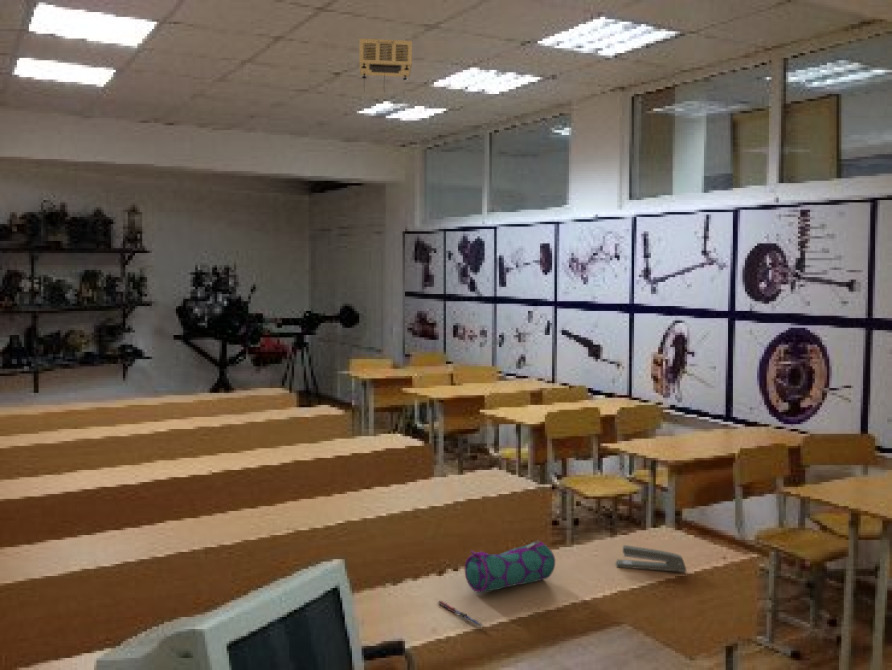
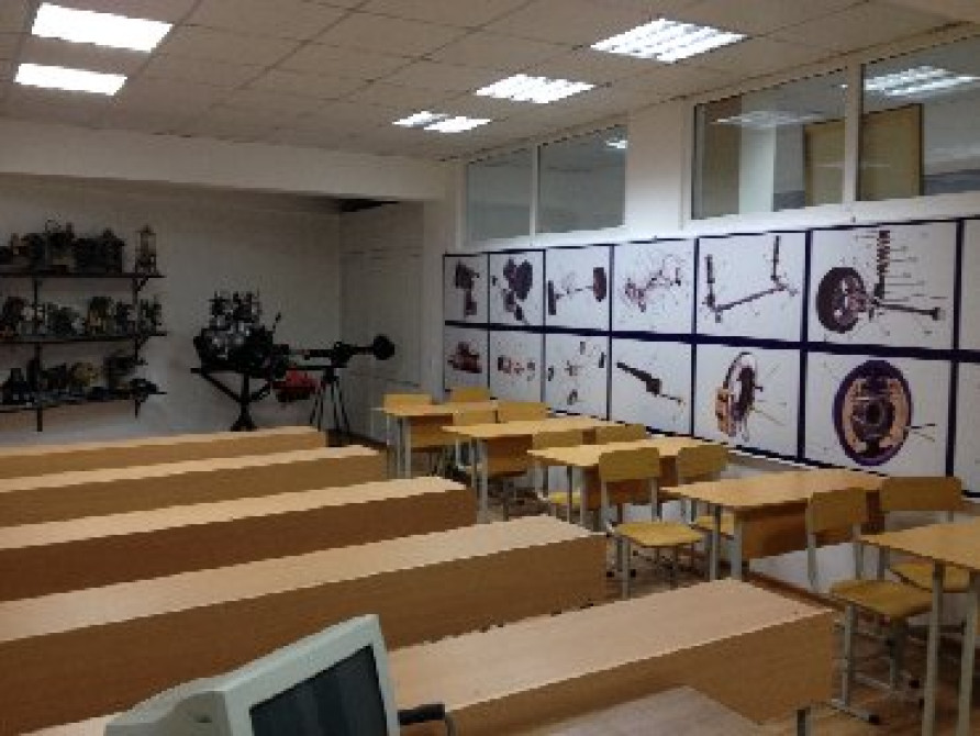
- stapler [615,544,688,573]
- pencil case [464,539,556,594]
- pen [437,600,486,628]
- projector [358,37,413,93]
